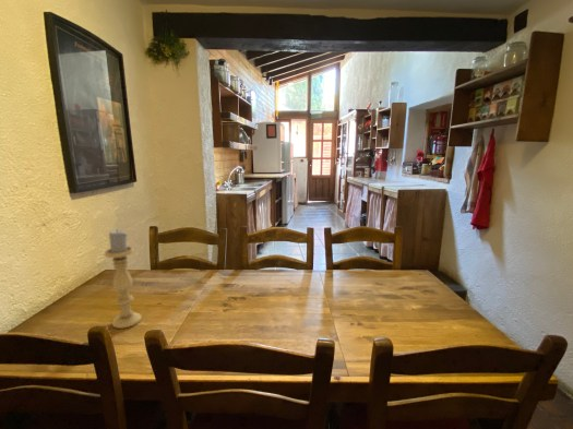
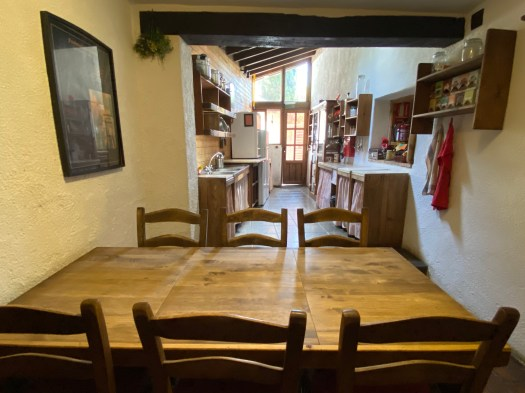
- candle holder [104,228,142,330]
